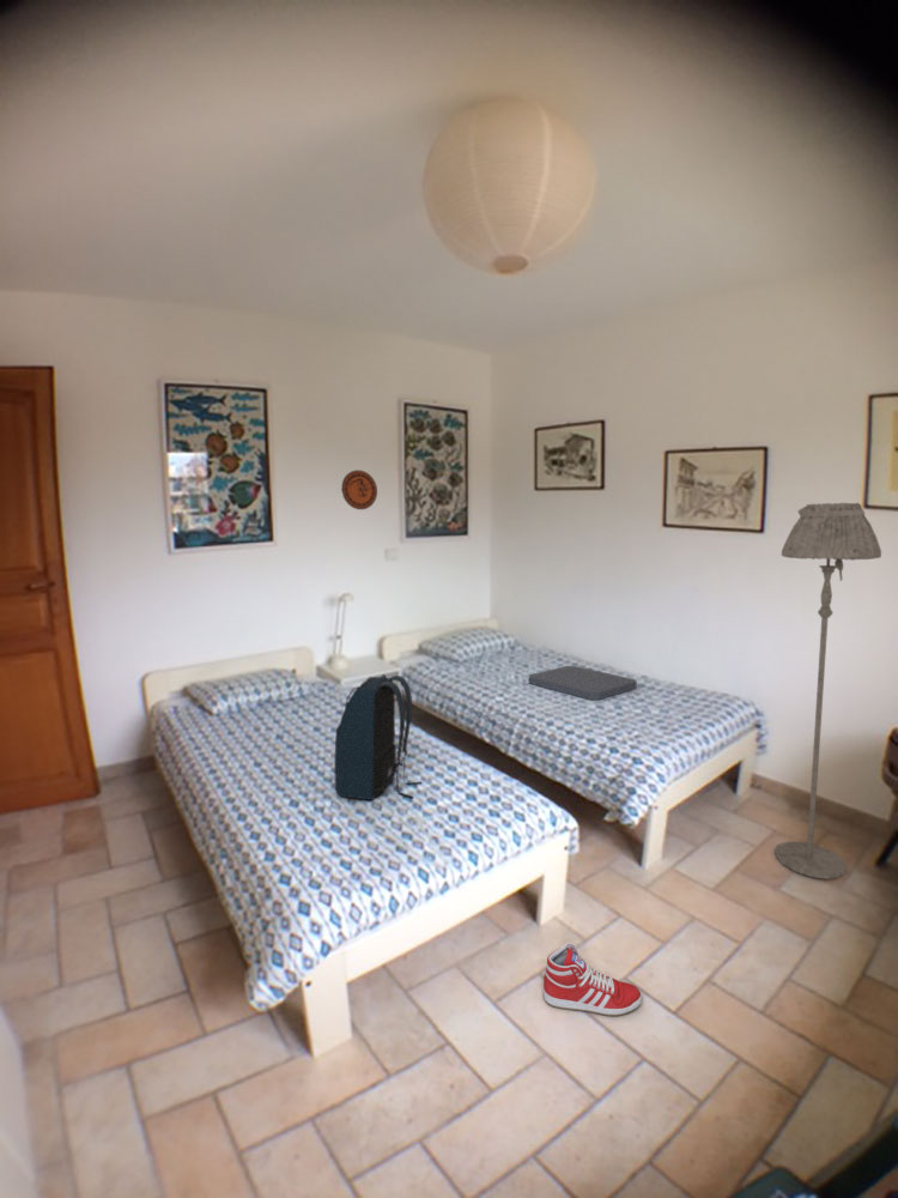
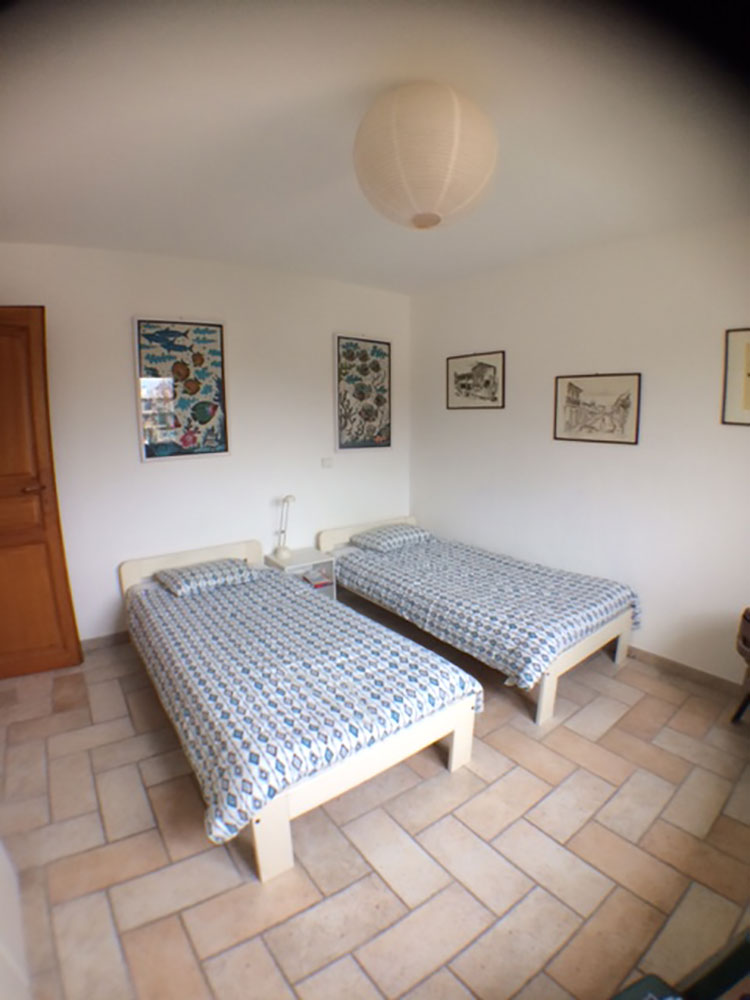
- floor lamp [773,502,882,881]
- backpack [333,673,423,801]
- cushion [528,665,638,701]
- decorative plate [340,470,378,510]
- sneaker [542,942,643,1017]
